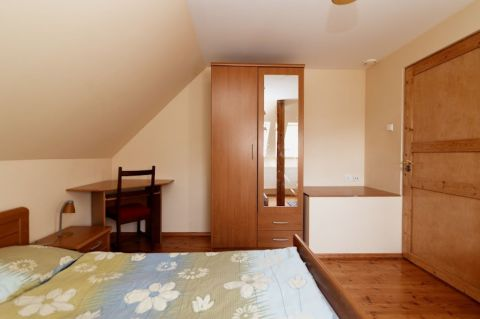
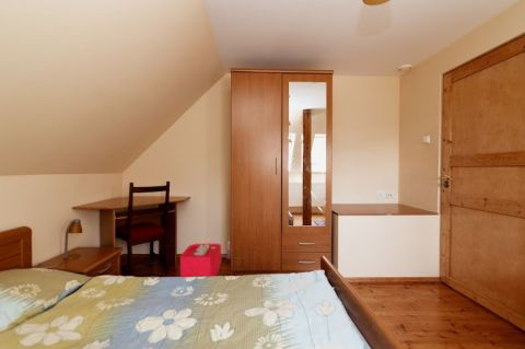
+ storage bin [179,240,231,278]
